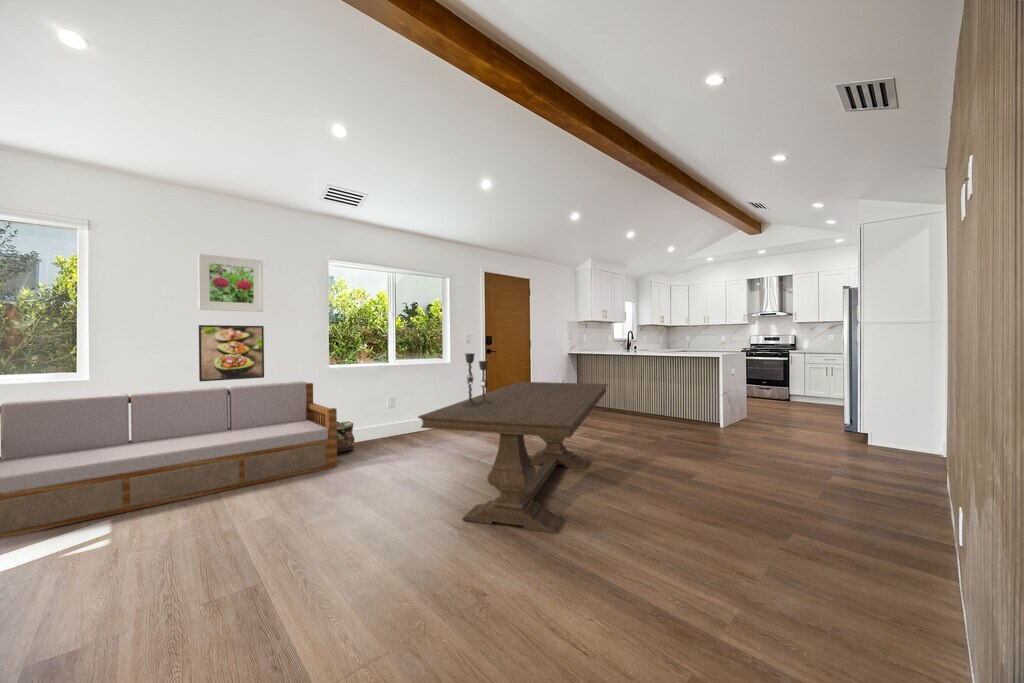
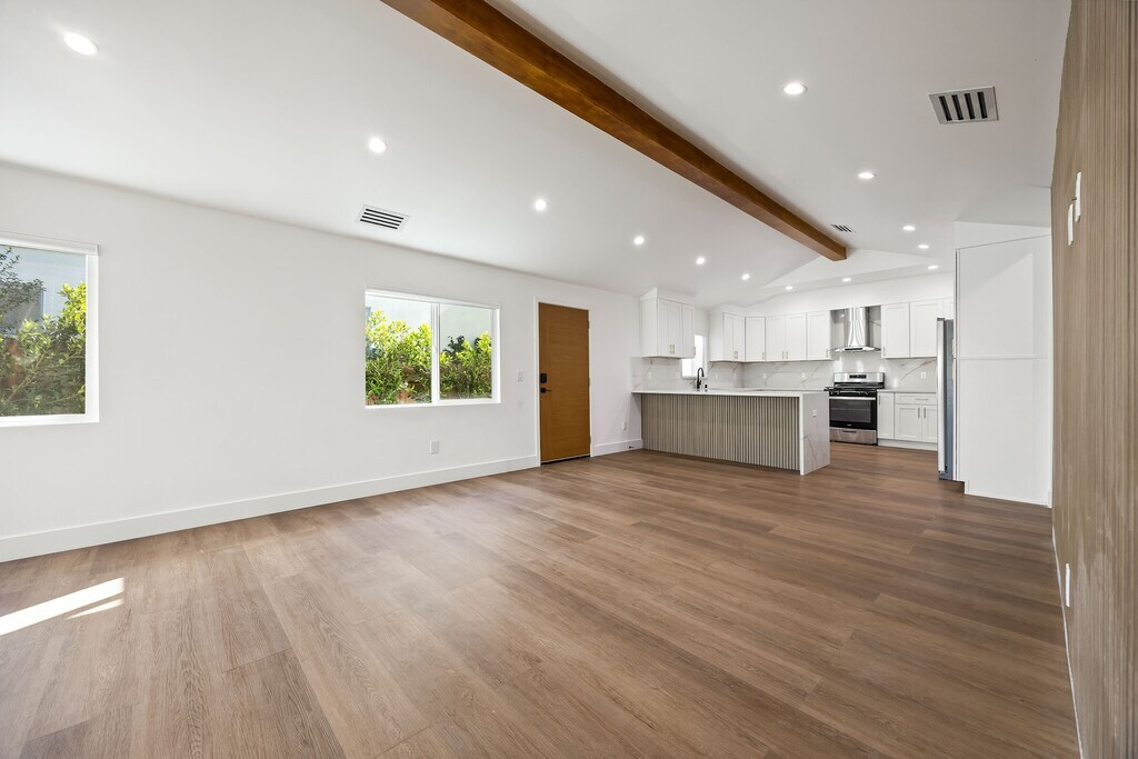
- dining table [417,381,609,534]
- backpack [337,421,355,454]
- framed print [198,324,265,383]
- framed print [197,252,264,313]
- candlestick [460,352,492,406]
- sofa [0,380,338,540]
